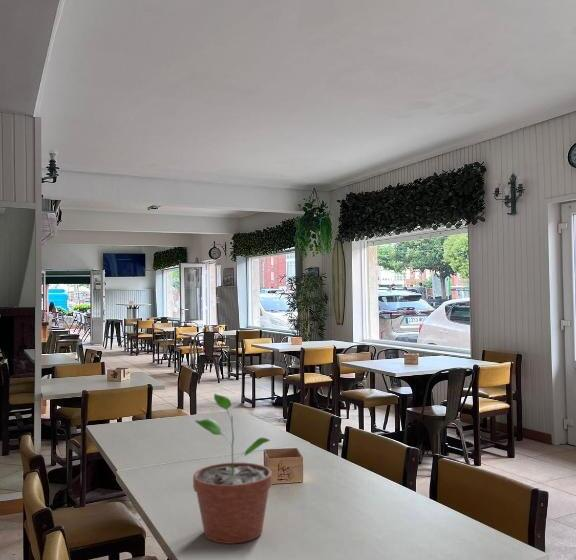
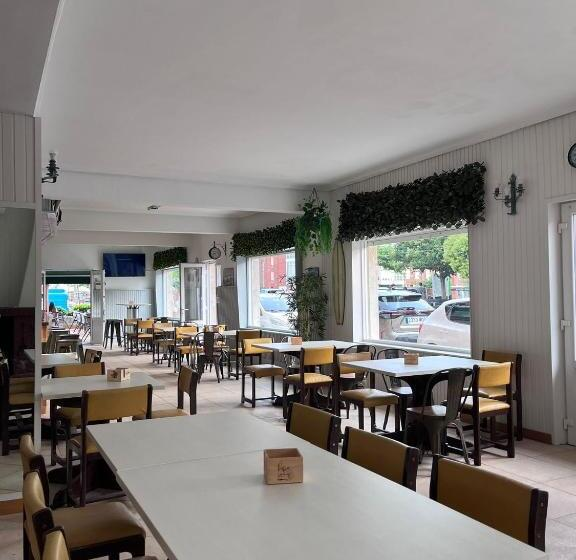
- potted plant [192,393,273,545]
